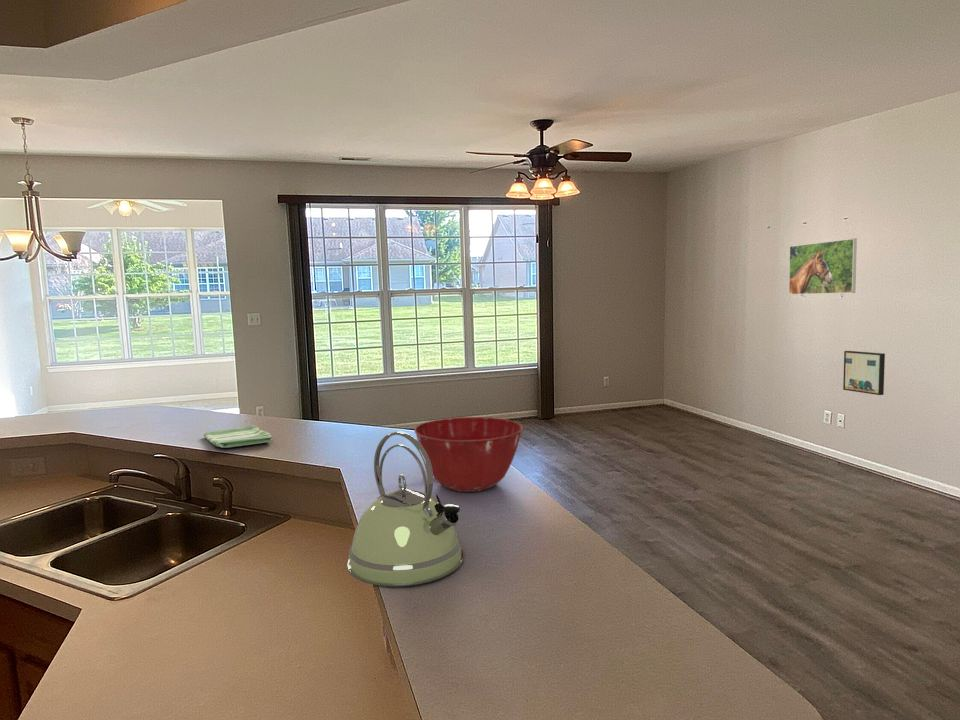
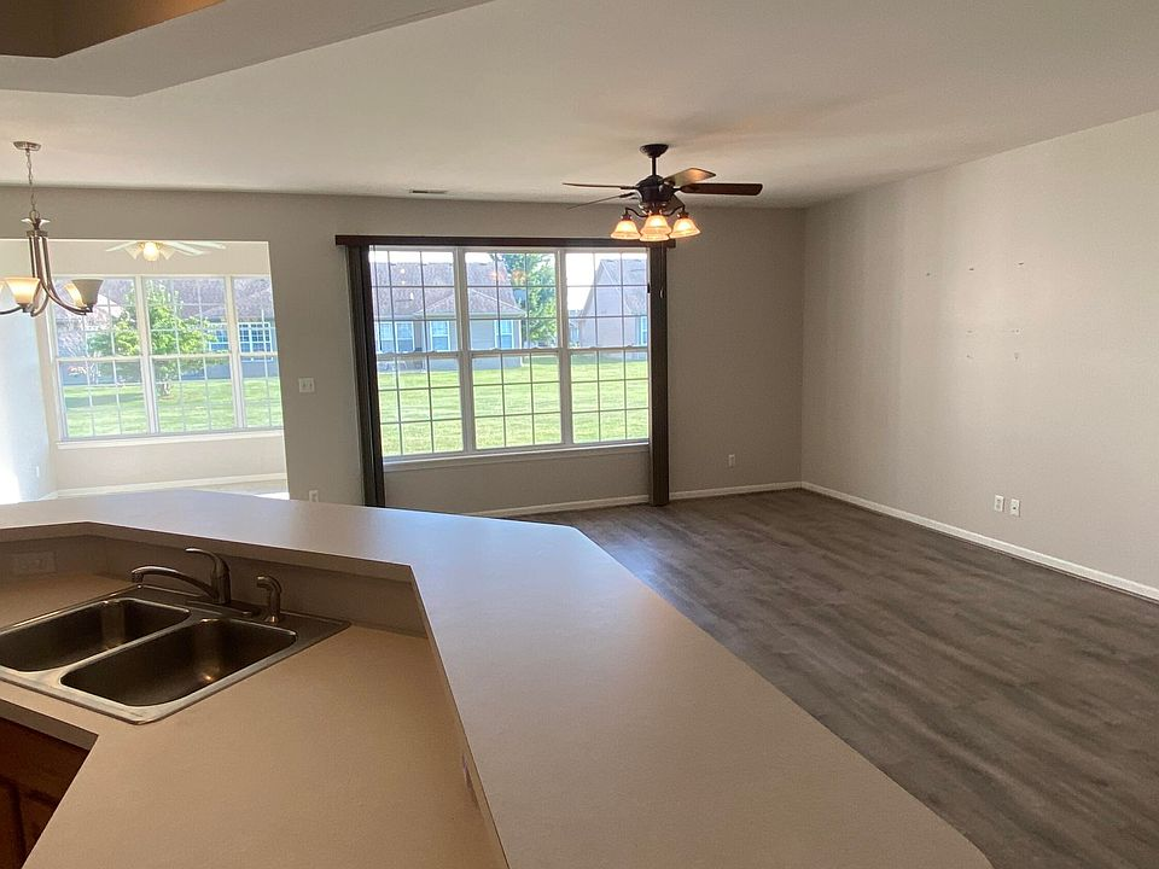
- kettle [346,430,464,588]
- dish towel [203,424,273,449]
- mixing bowl [413,416,524,493]
- wall art [842,350,886,396]
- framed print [788,237,858,296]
